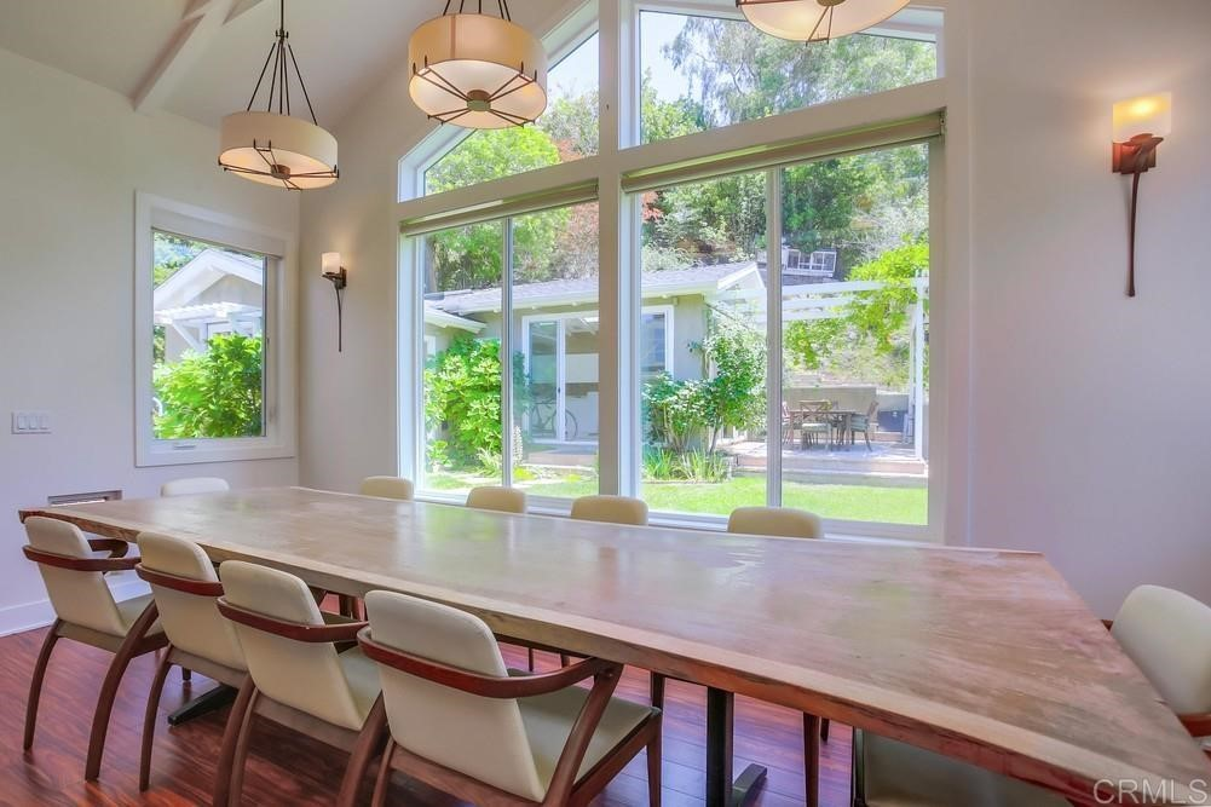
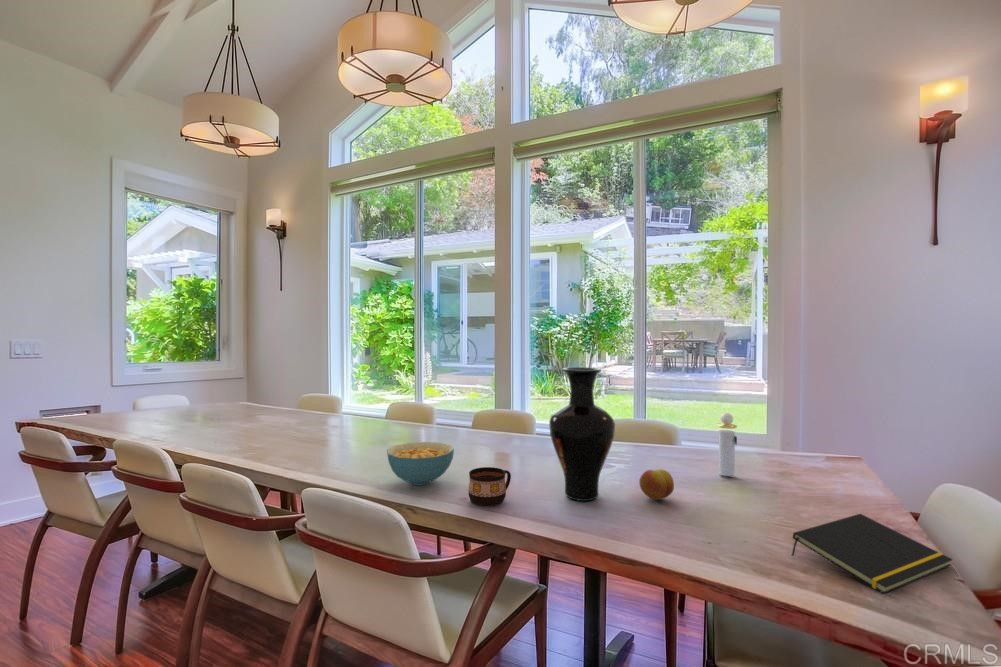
+ cup [468,466,512,508]
+ vase [548,366,616,502]
+ notepad [791,513,954,595]
+ cereal bowl [386,441,455,486]
+ perfume bottle [716,412,738,477]
+ fruit [638,468,675,501]
